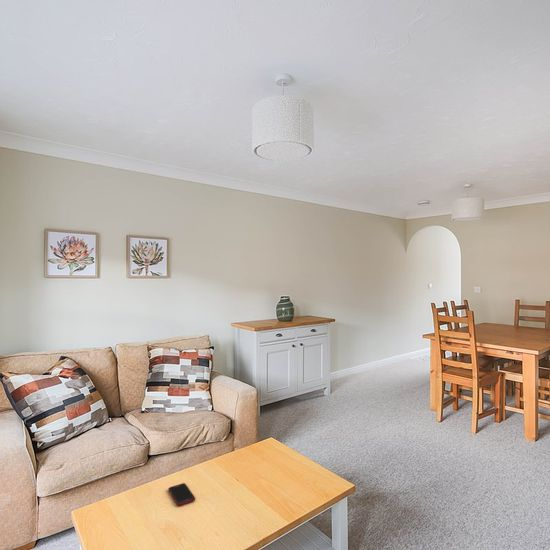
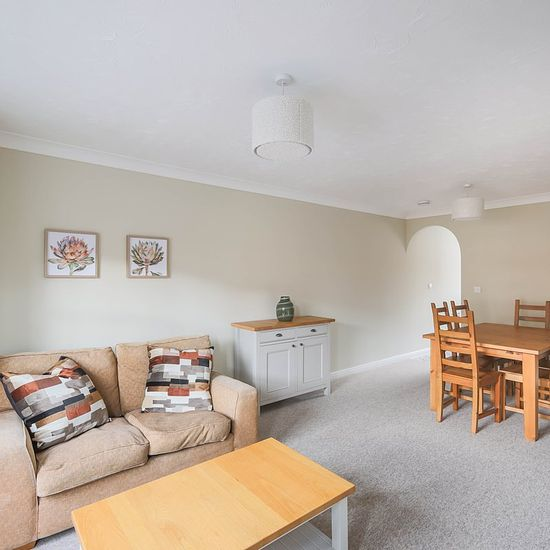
- cell phone [167,482,196,507]
